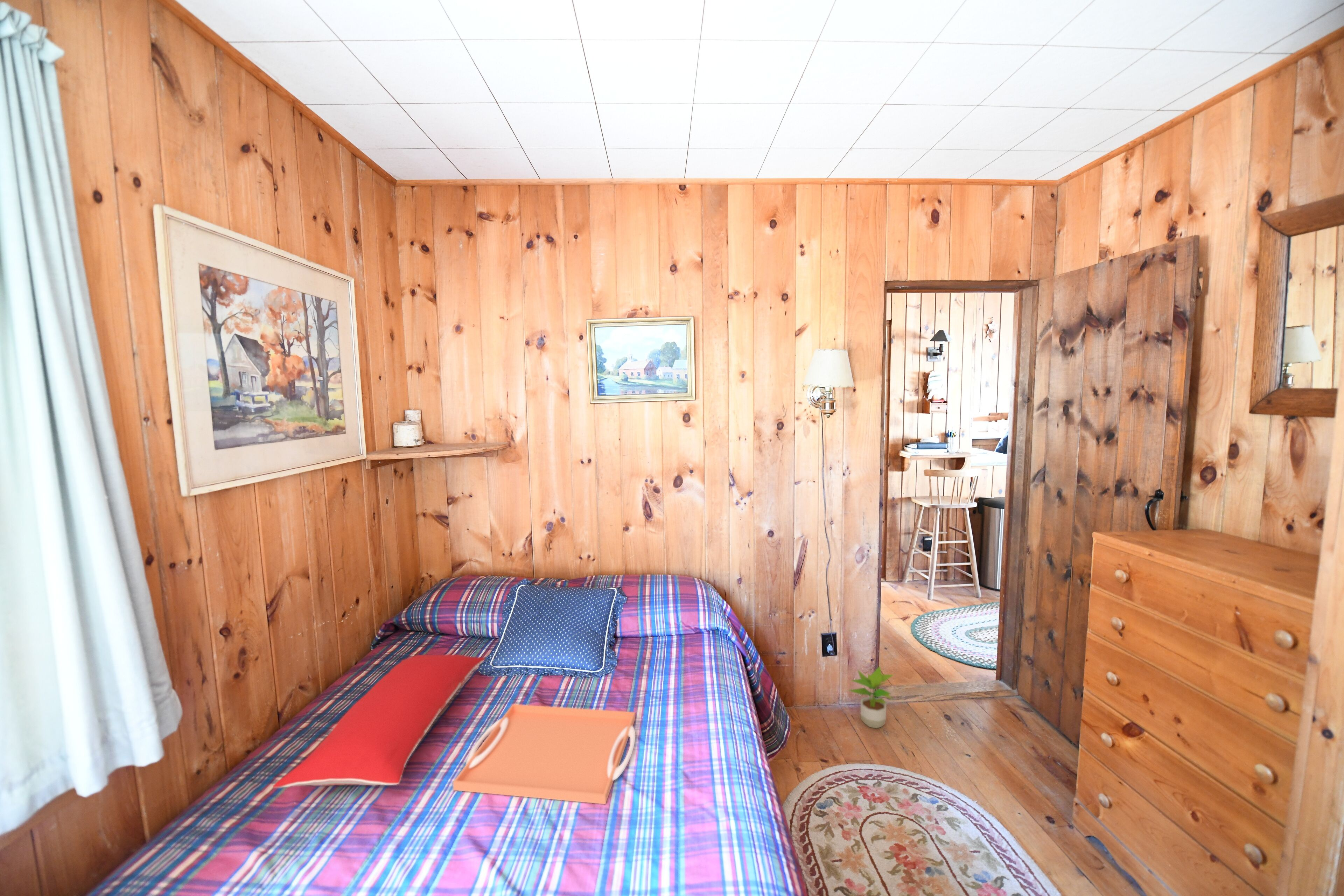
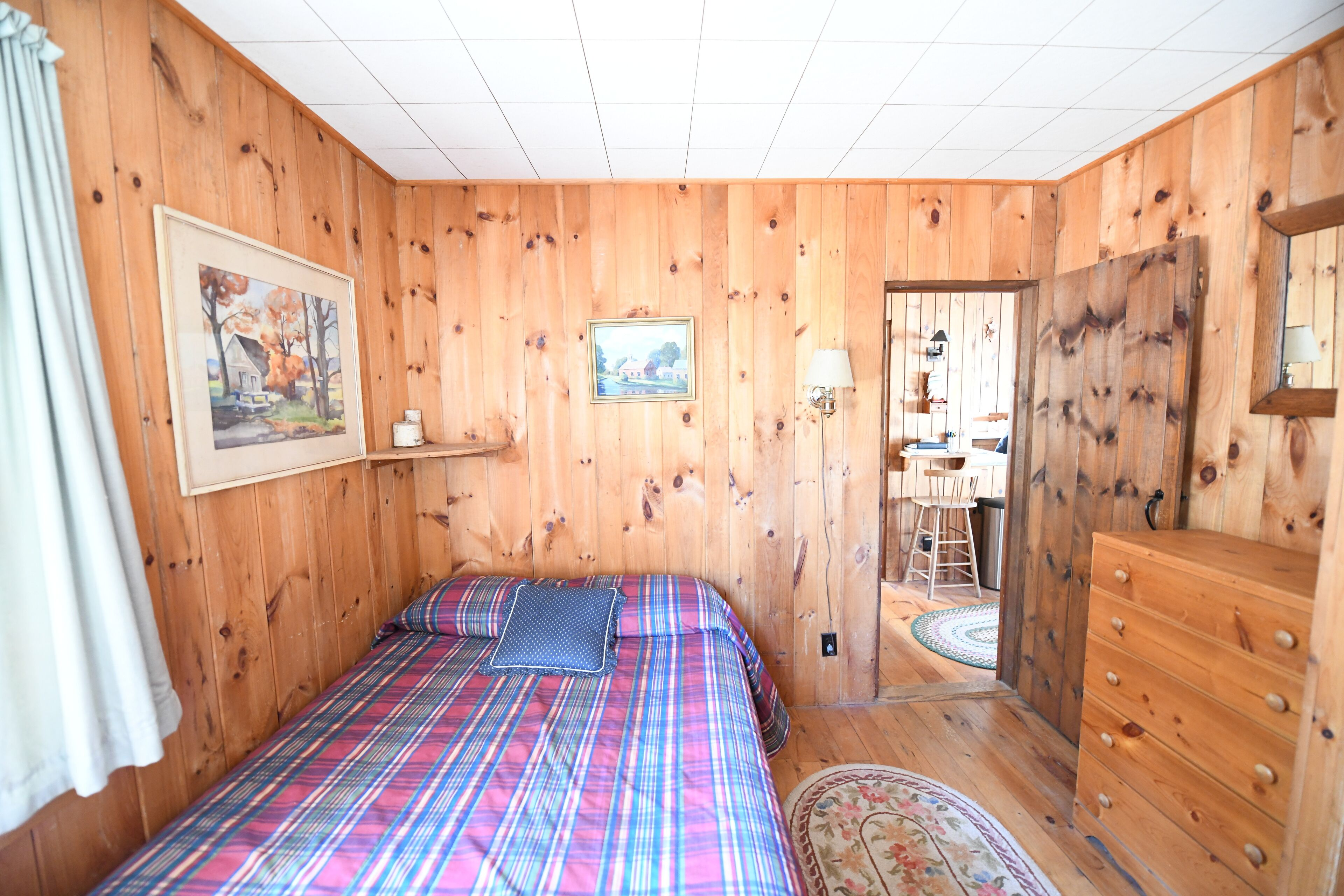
- serving tray [453,704,636,805]
- pillow [272,654,485,789]
- potted plant [848,665,895,729]
